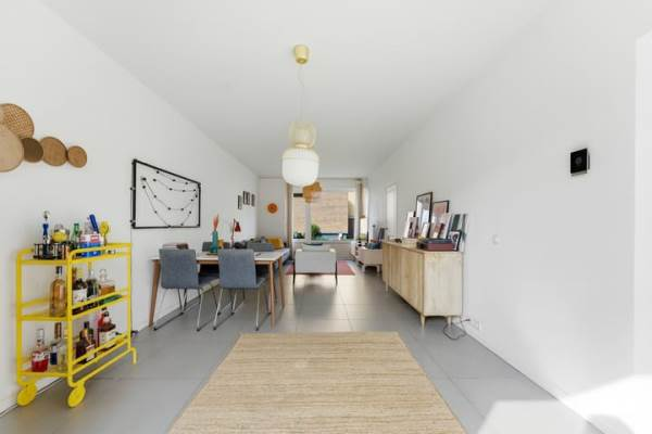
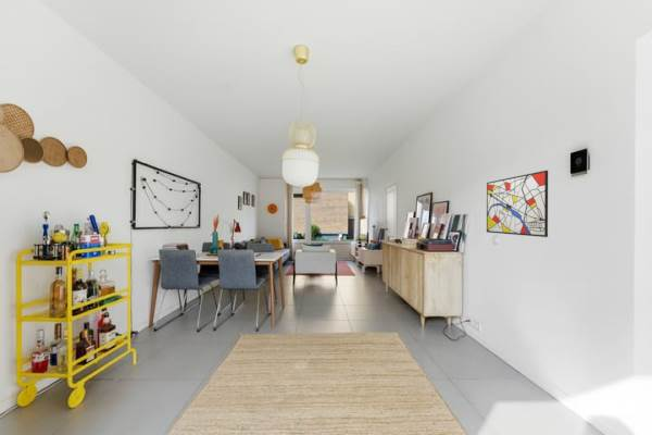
+ wall art [486,170,549,238]
